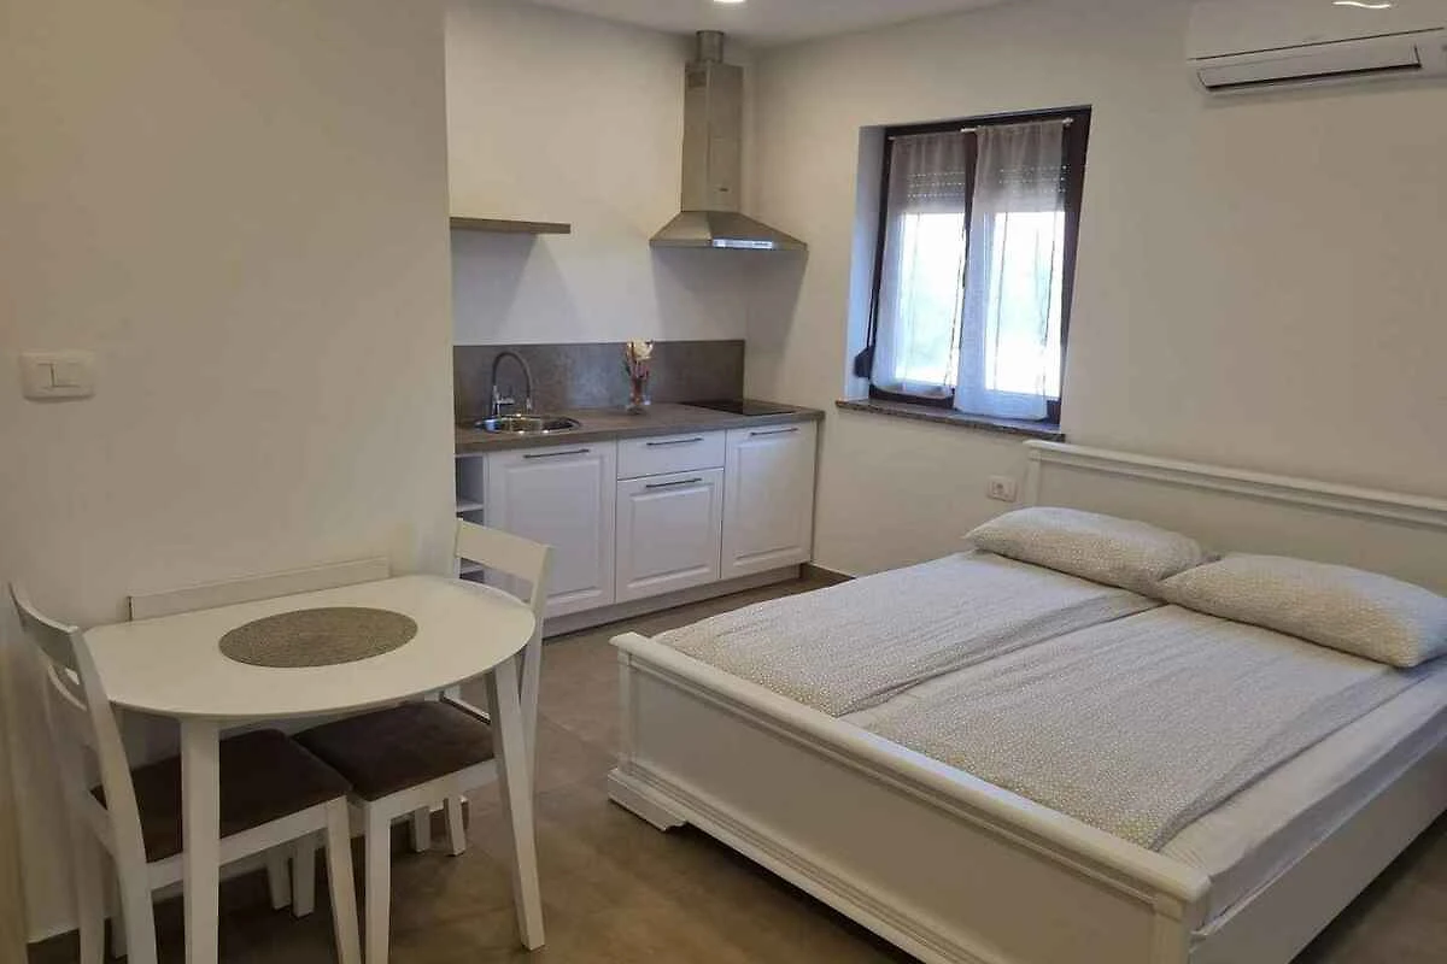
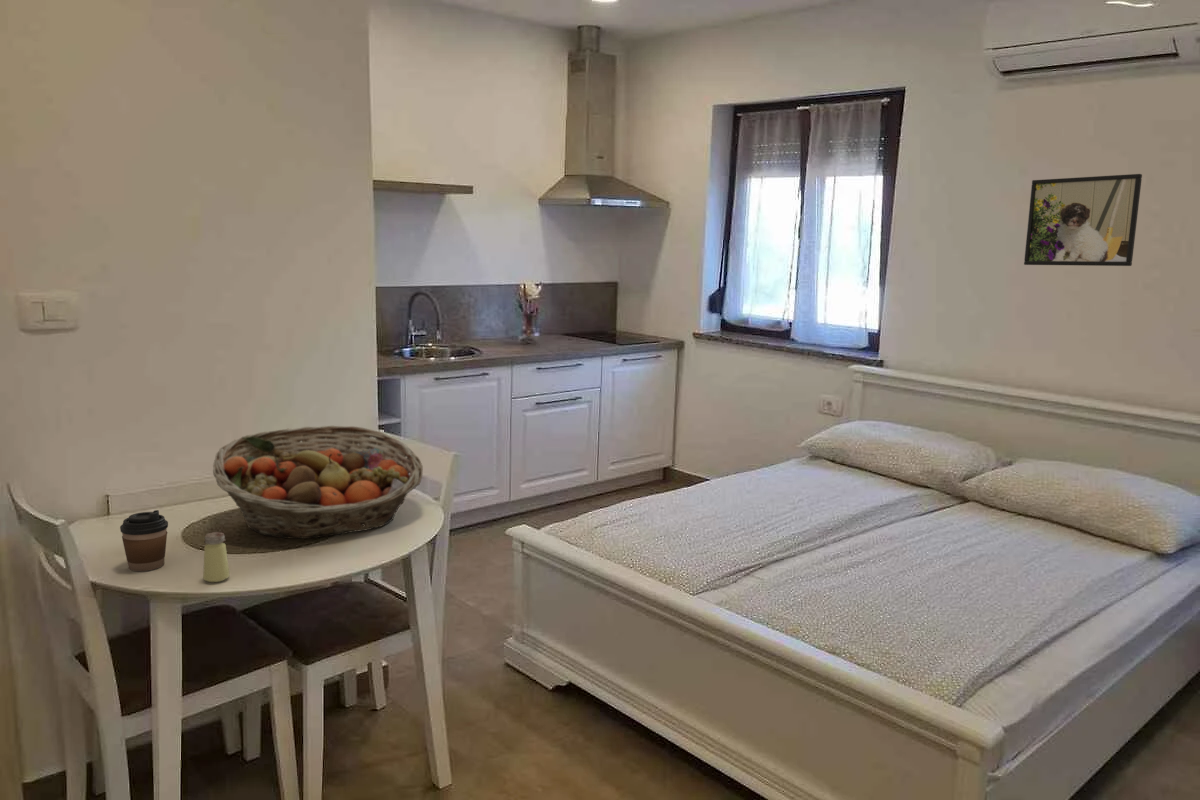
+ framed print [1023,173,1143,267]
+ fruit basket [212,425,424,540]
+ coffee cup [119,509,169,572]
+ saltshaker [202,531,230,583]
